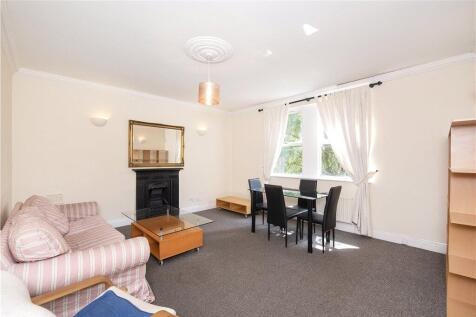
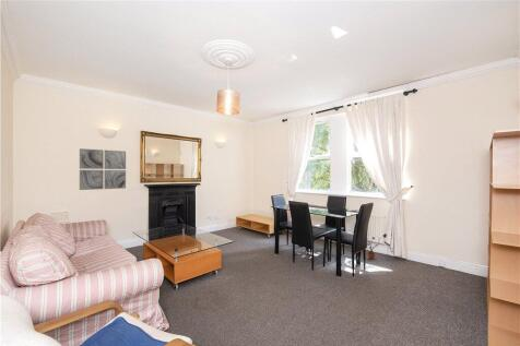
+ potted plant [366,232,388,260]
+ wall art [79,147,127,191]
